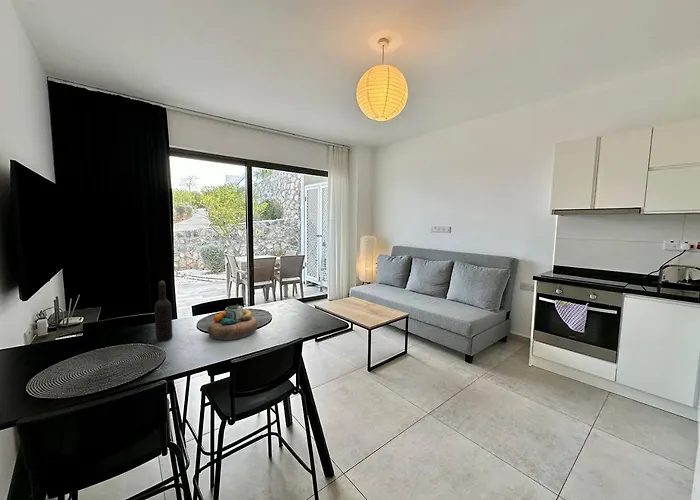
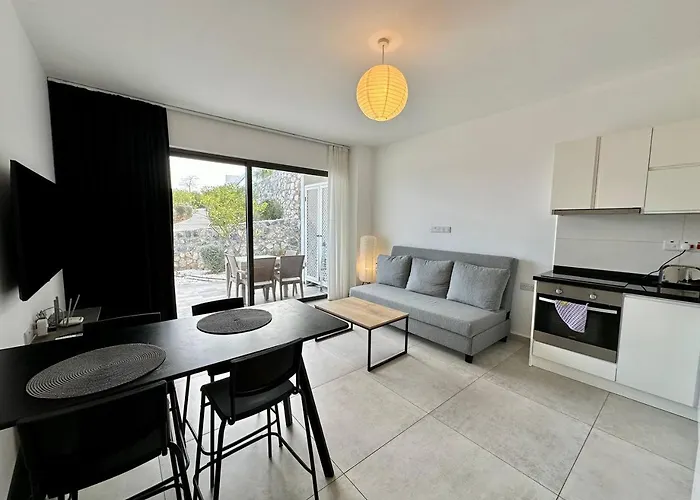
- decorative bowl [207,304,258,341]
- wine bottle [154,280,174,342]
